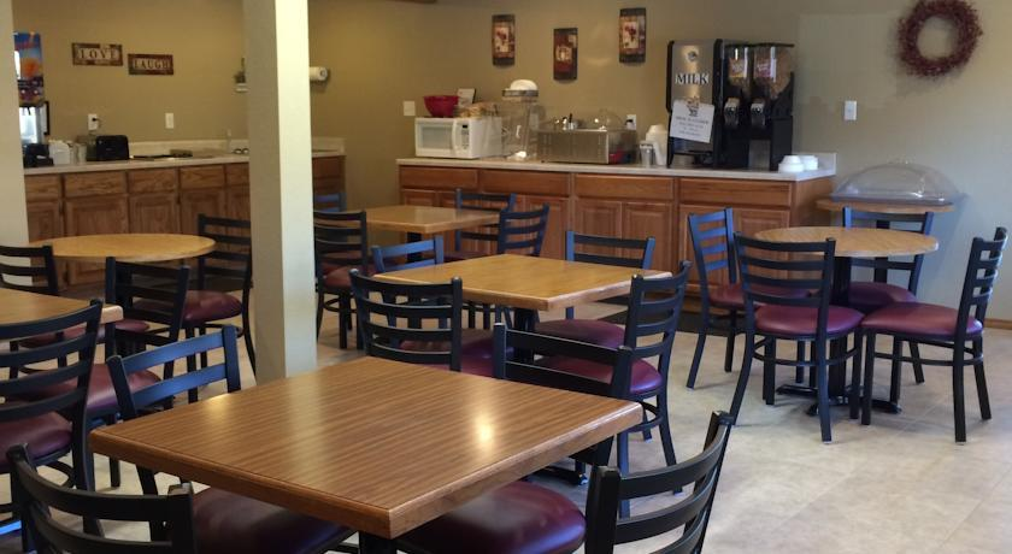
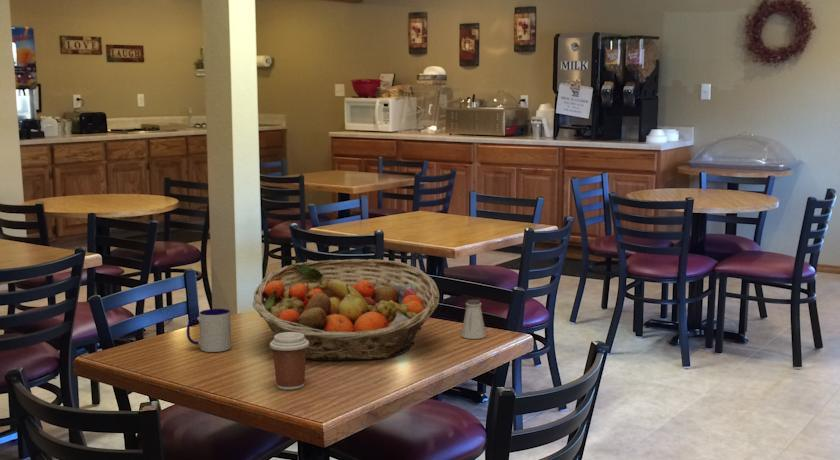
+ mug [186,308,232,353]
+ coffee cup [269,332,309,391]
+ fruit basket [252,258,441,361]
+ saltshaker [460,299,487,340]
